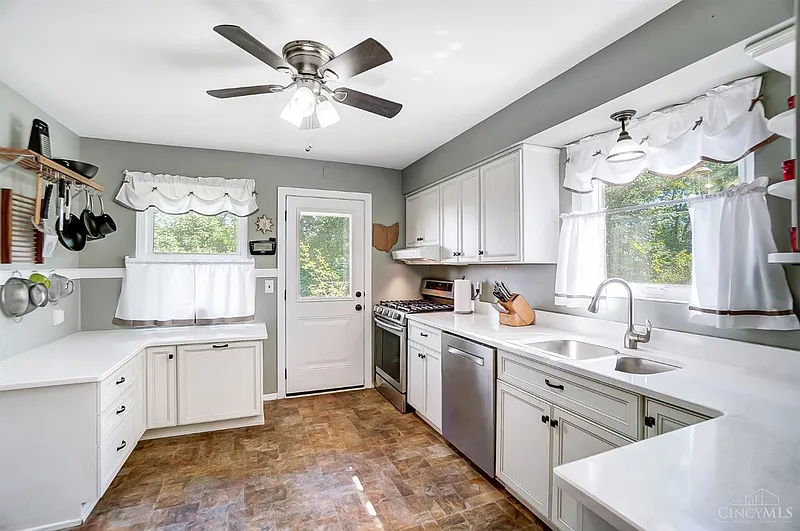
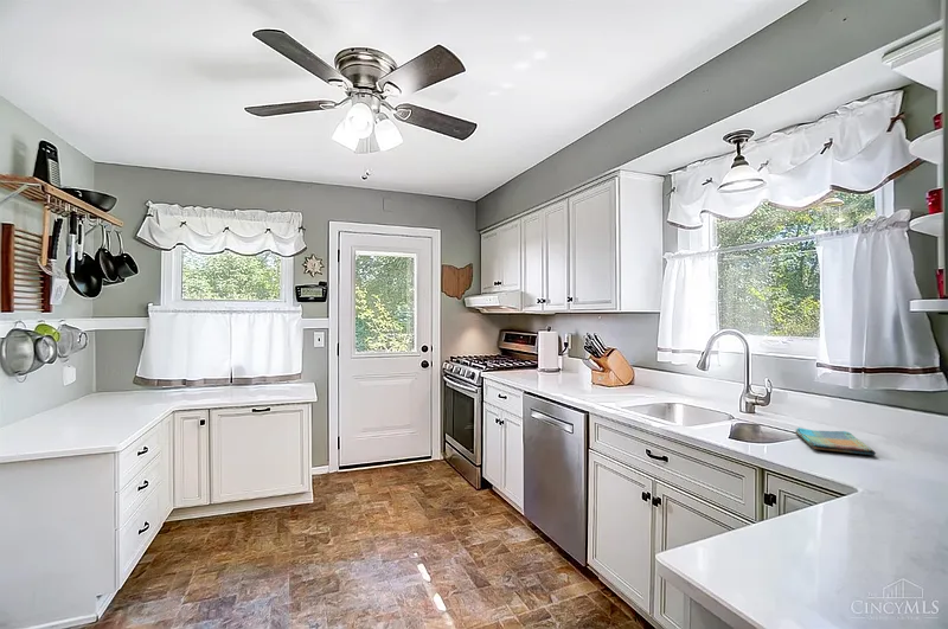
+ dish towel [794,426,877,456]
